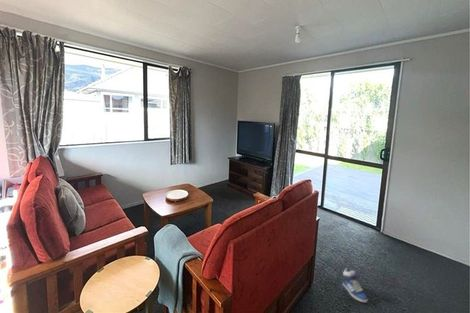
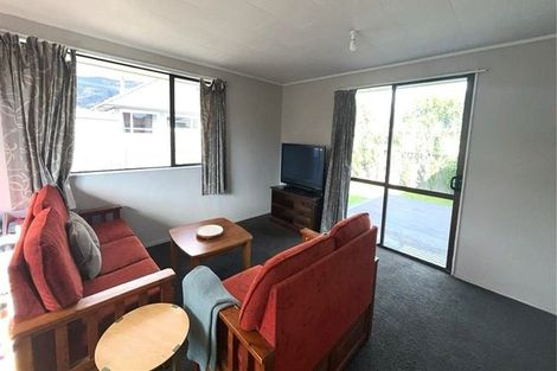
- sneaker [340,267,368,303]
